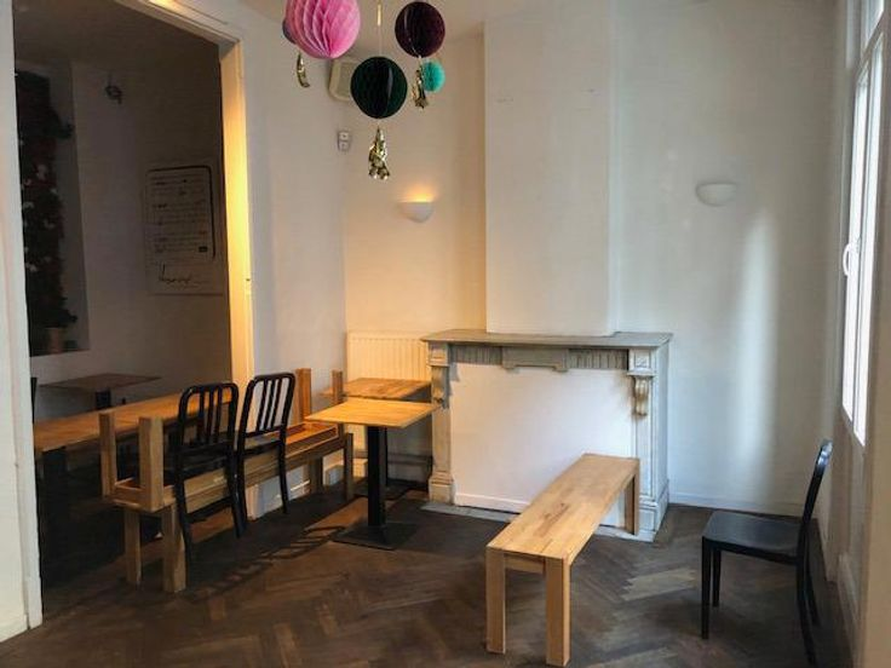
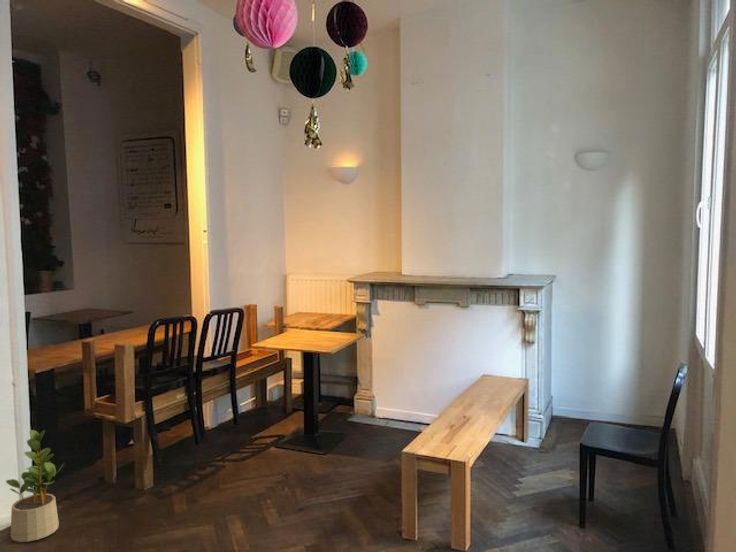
+ potted plant [5,429,65,543]
